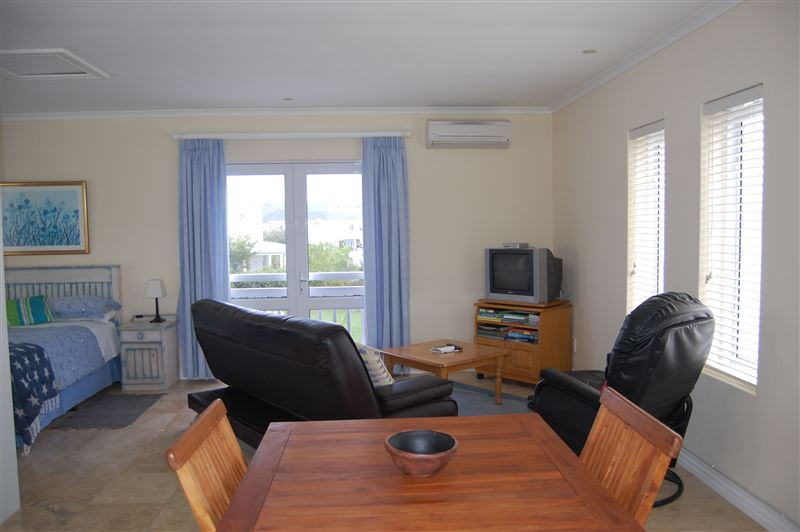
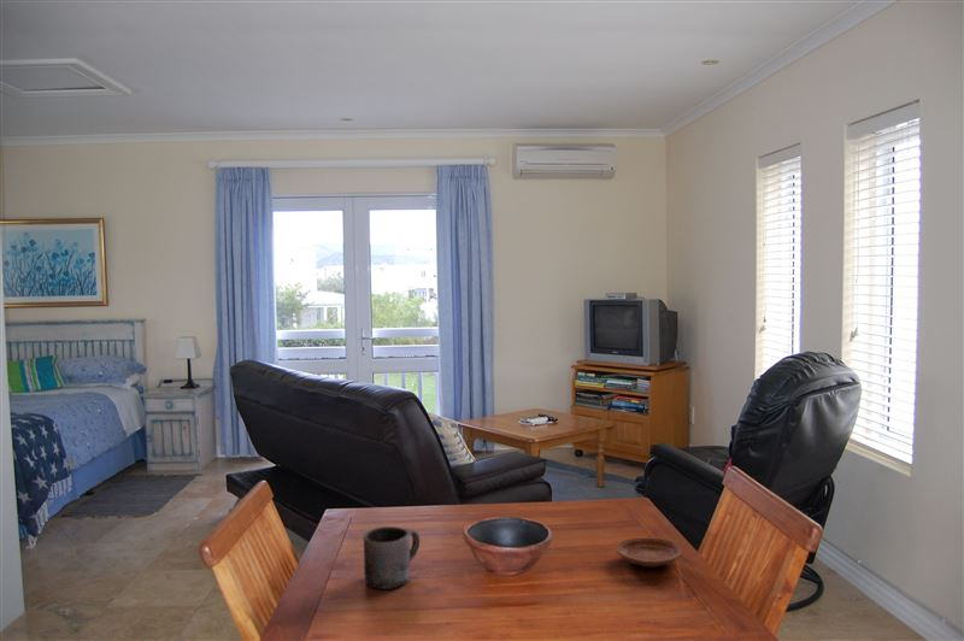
+ mug [363,525,421,590]
+ plate [615,536,683,569]
